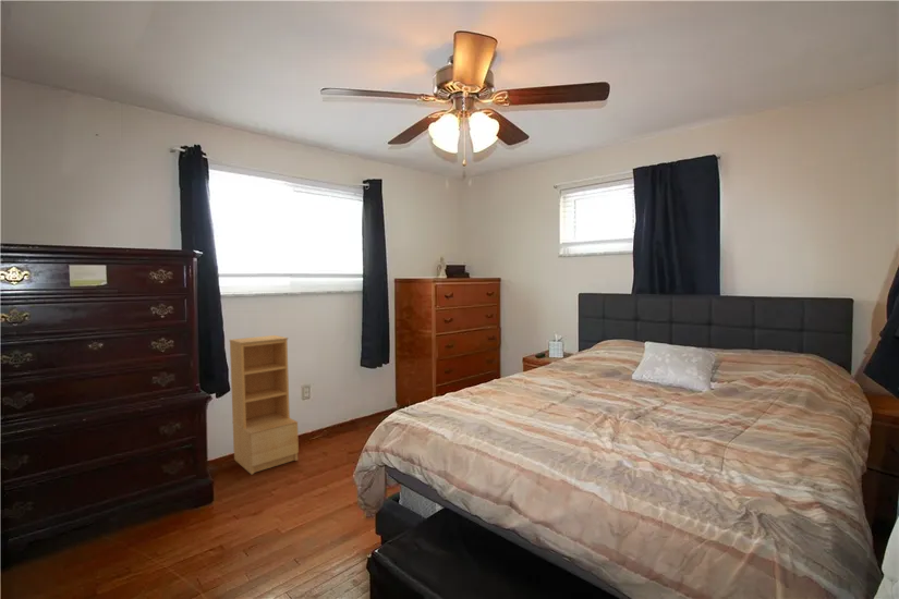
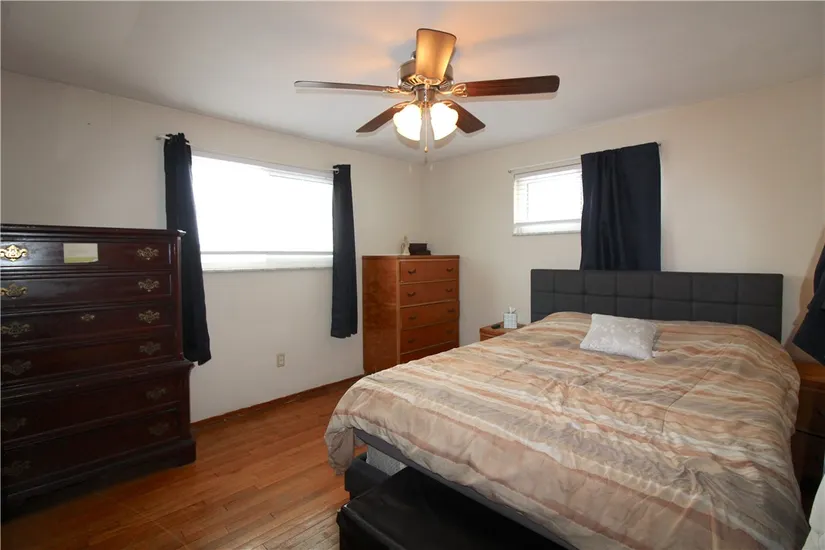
- bookshelf [229,334,300,475]
